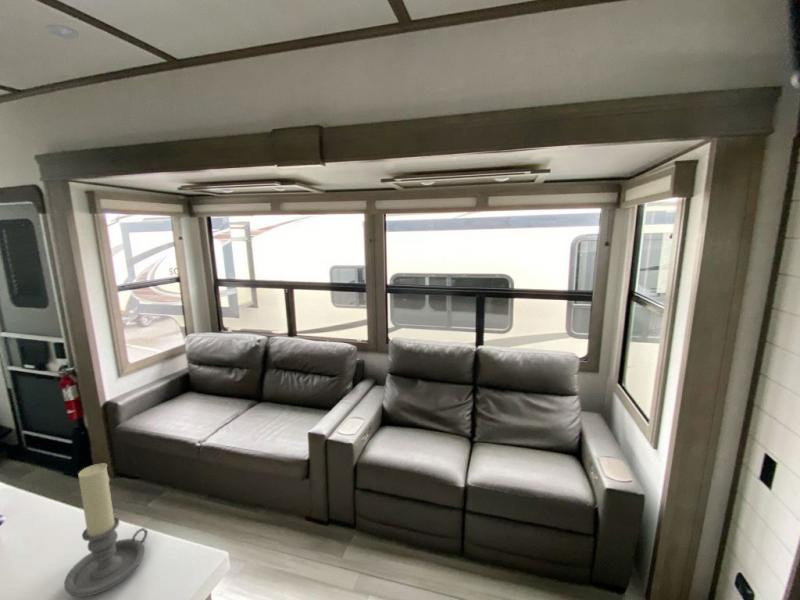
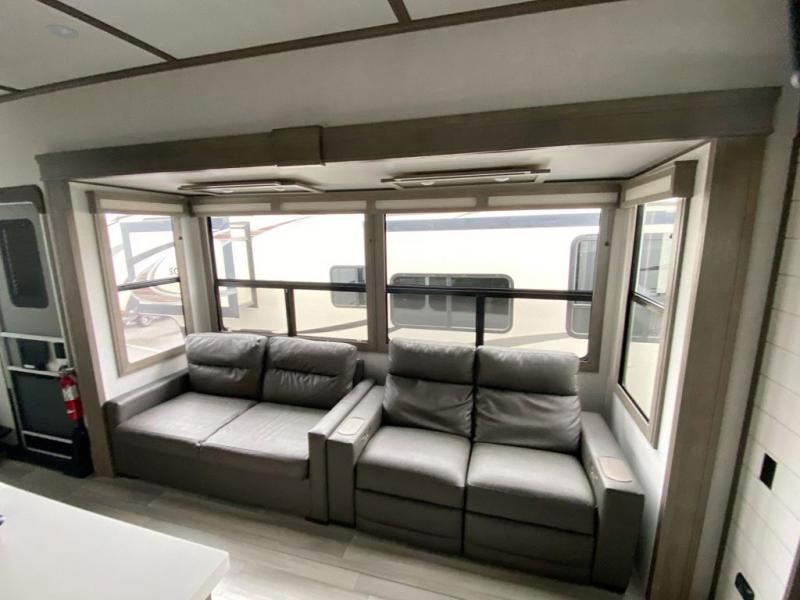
- candle holder [63,462,148,598]
